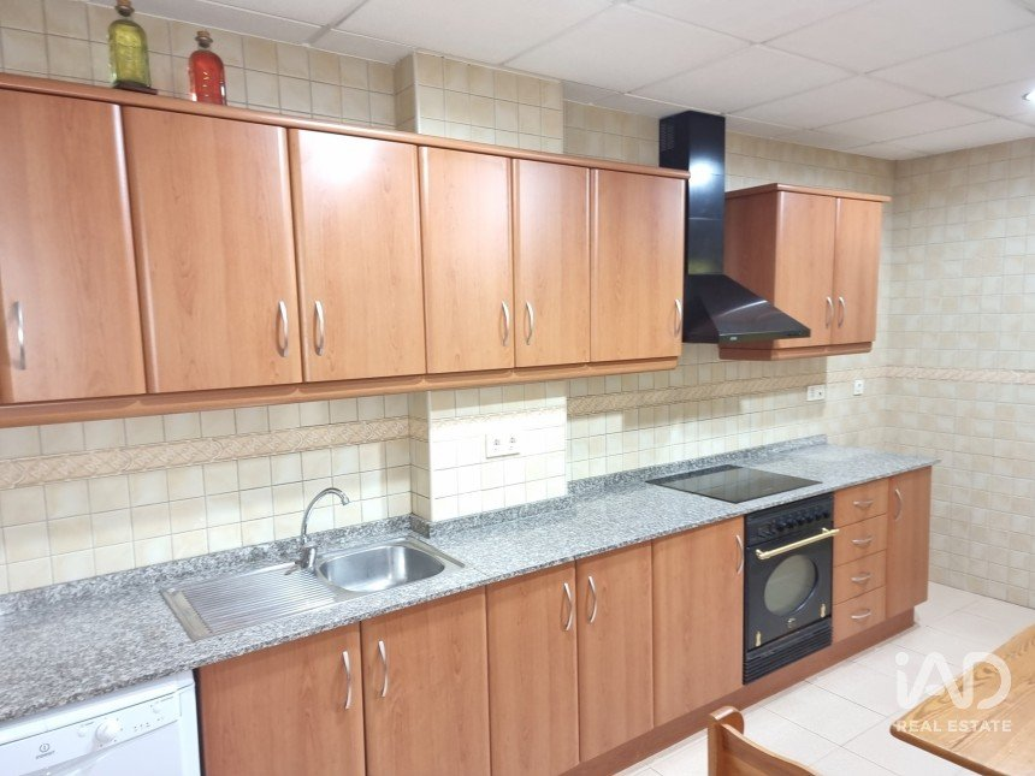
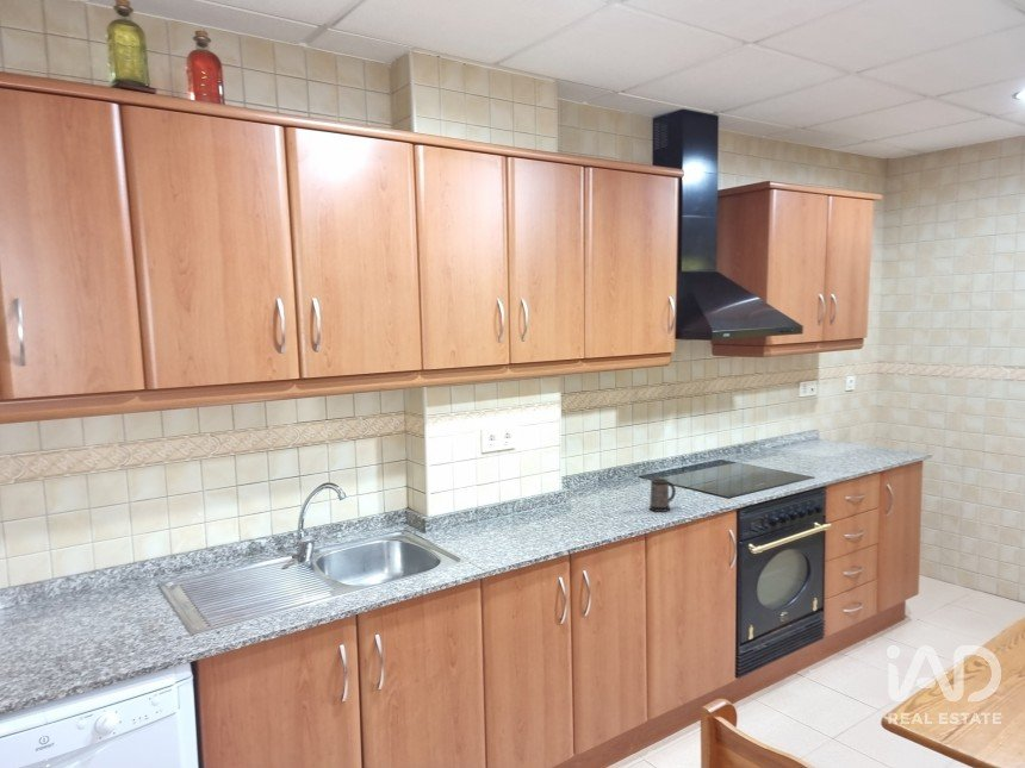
+ mug [648,476,677,513]
